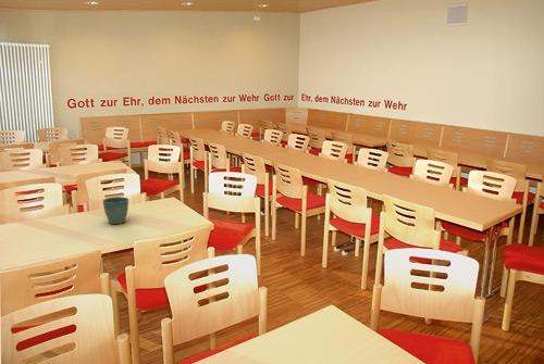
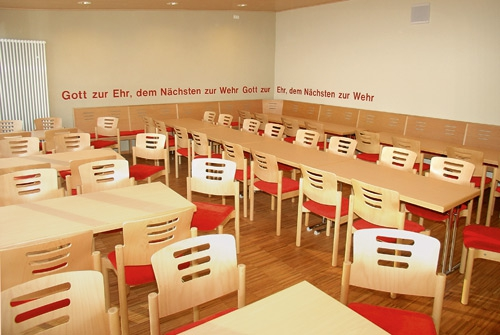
- flower pot [101,196,129,225]
